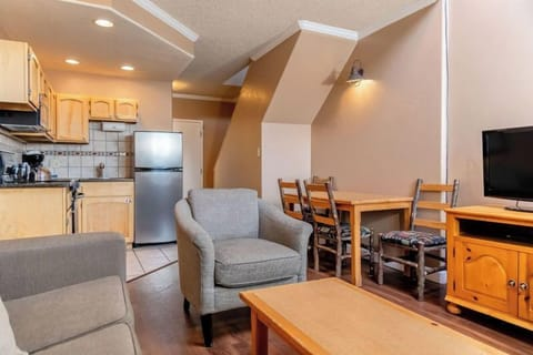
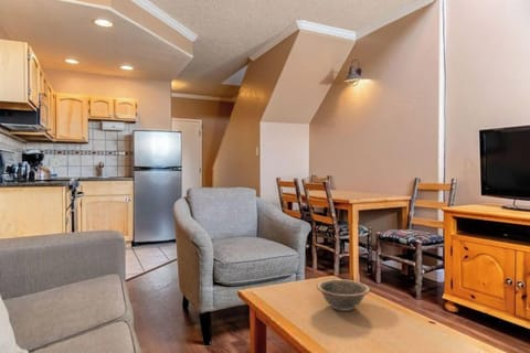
+ decorative bowl [316,278,371,312]
